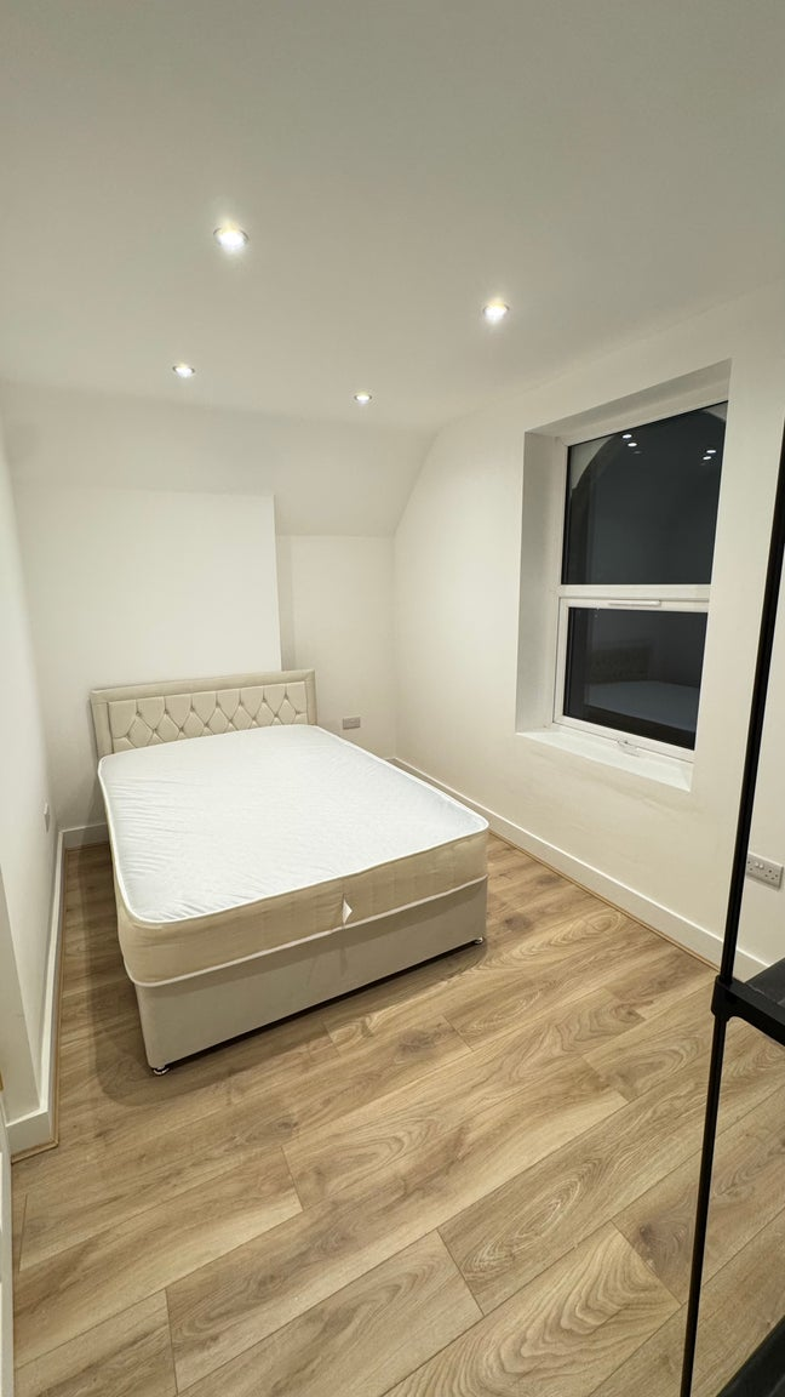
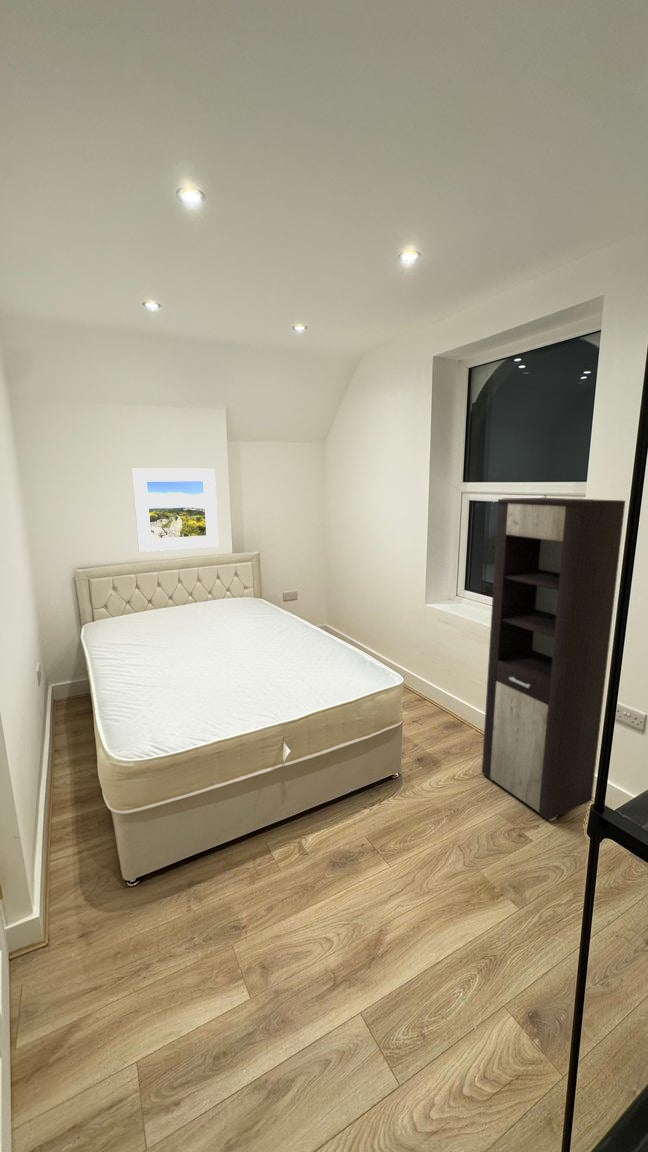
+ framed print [131,468,219,553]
+ cabinet [481,497,626,822]
